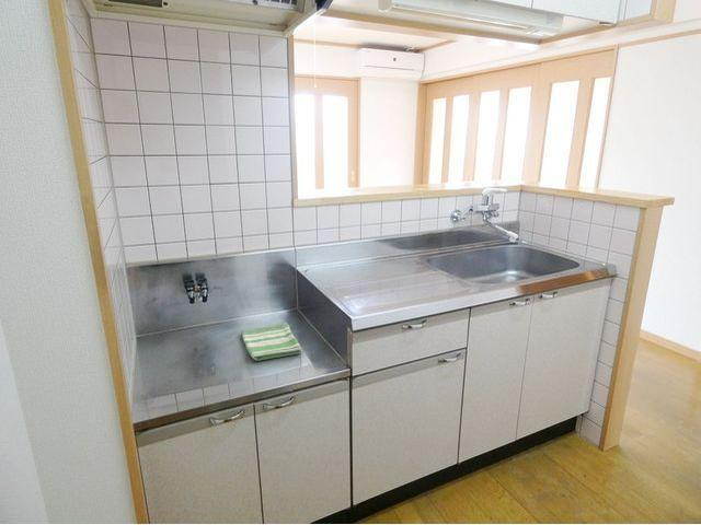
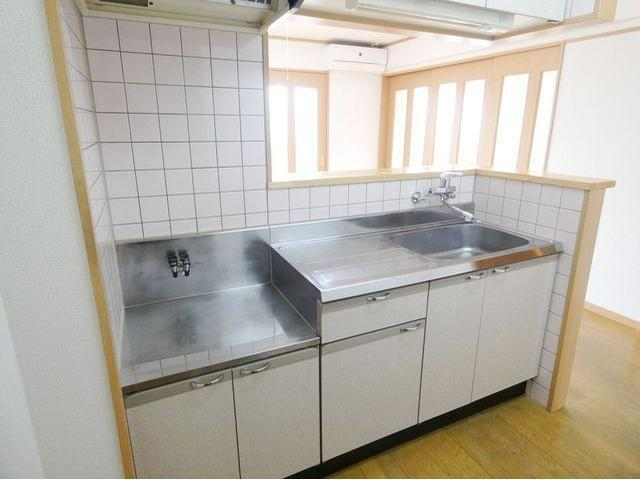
- dish towel [240,322,303,361]
